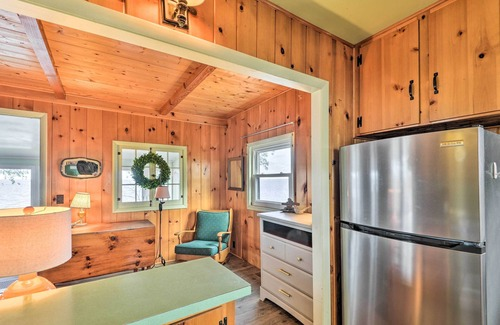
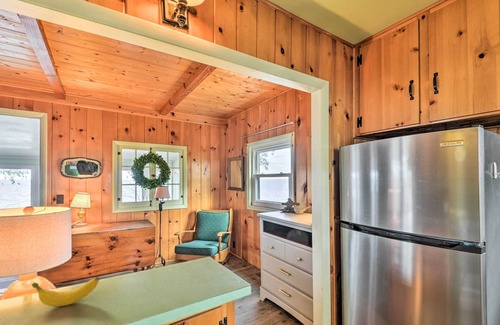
+ banana [31,276,100,307]
